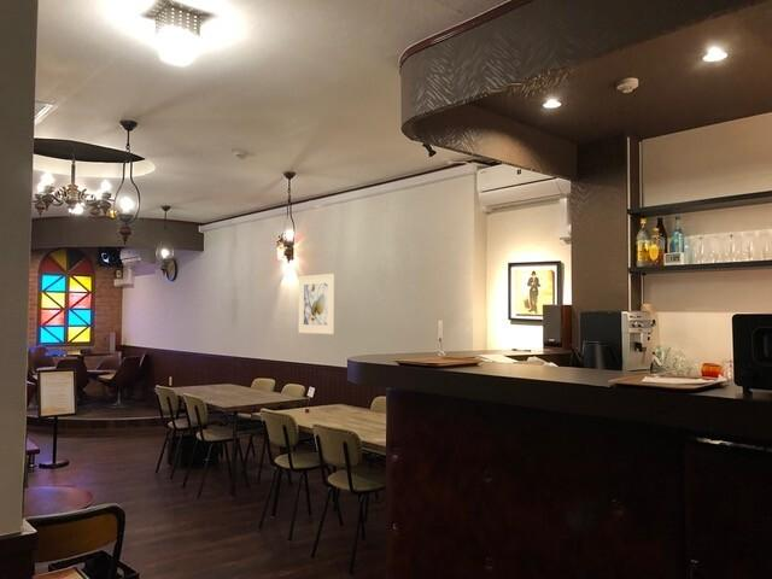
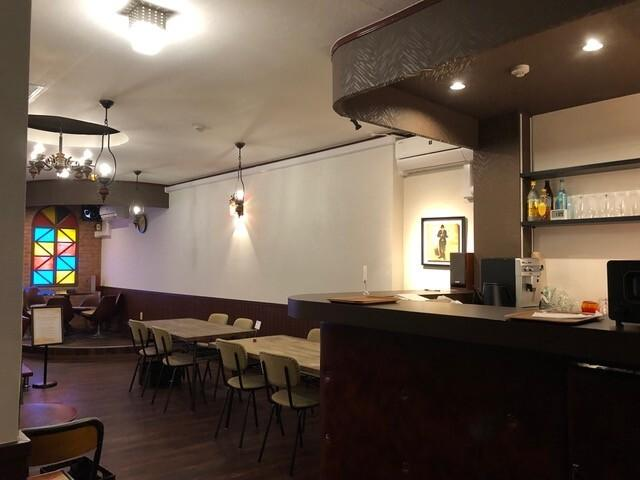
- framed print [298,273,335,335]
